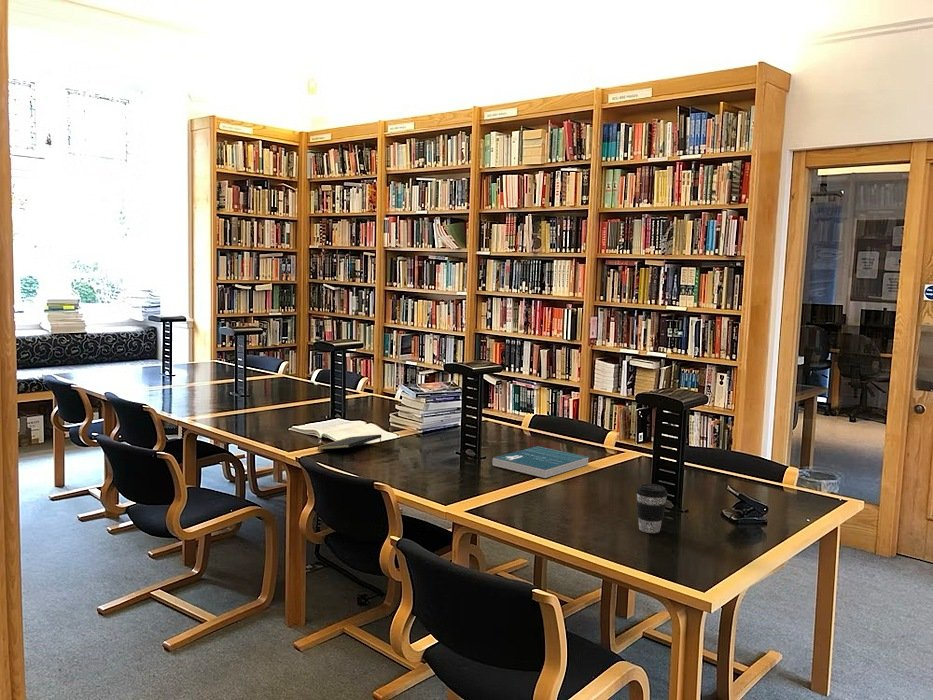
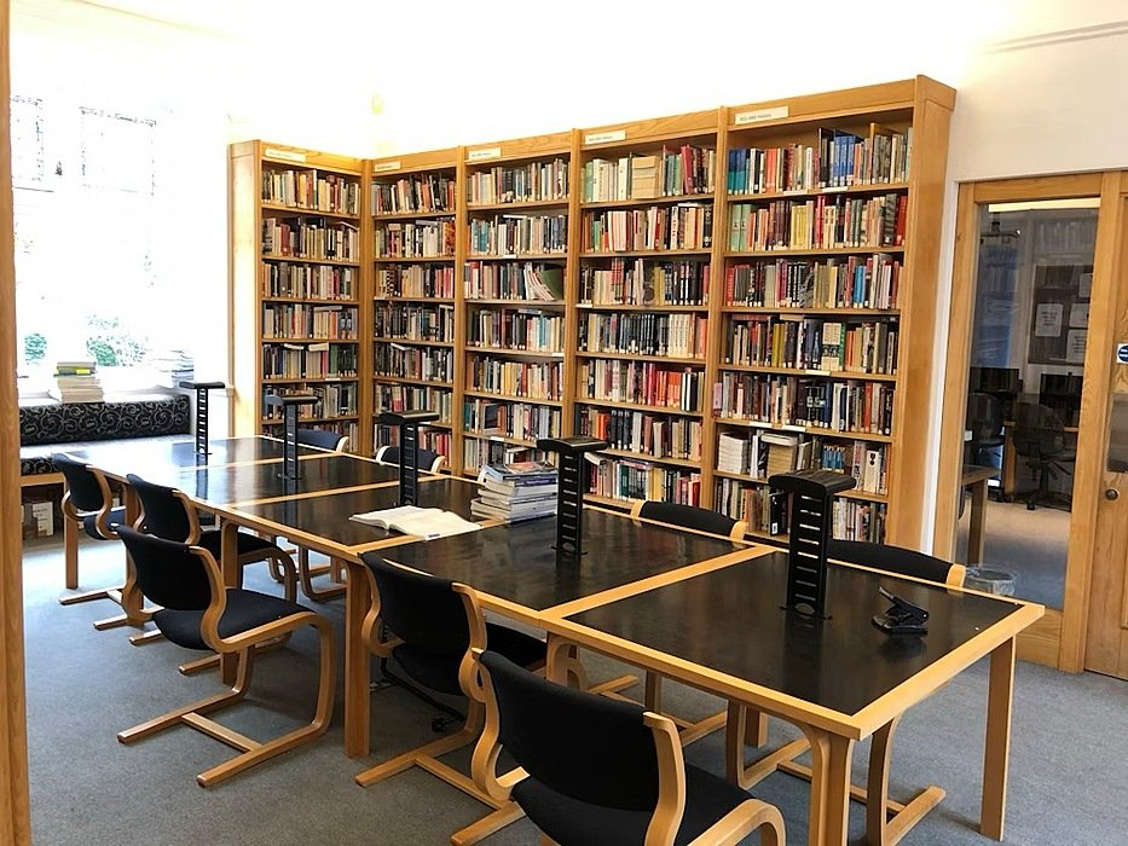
- notepad [316,433,383,451]
- book [491,445,589,479]
- coffee cup [635,483,669,534]
